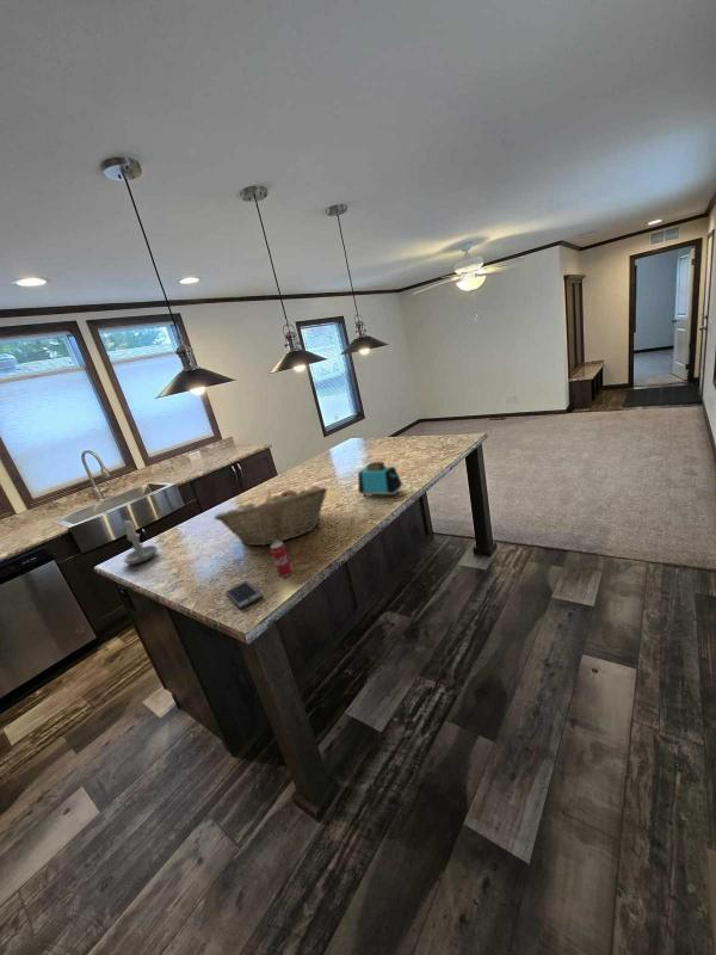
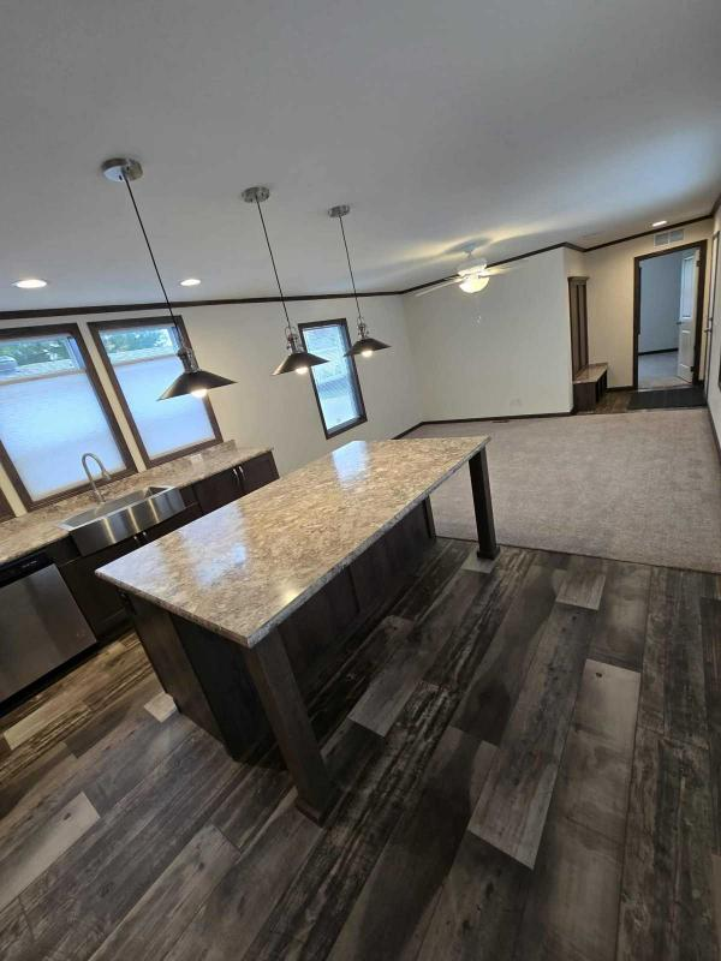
- candle [122,518,159,566]
- smartphone [224,580,264,610]
- fruit basket [212,485,328,547]
- beverage can [270,542,292,578]
- toaster [357,461,403,498]
